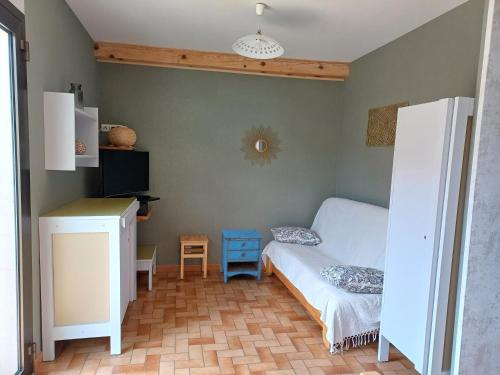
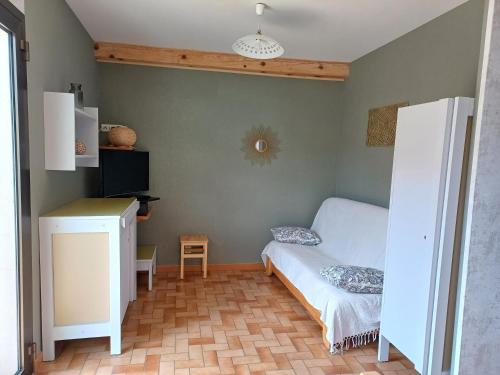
- nightstand [220,229,264,283]
